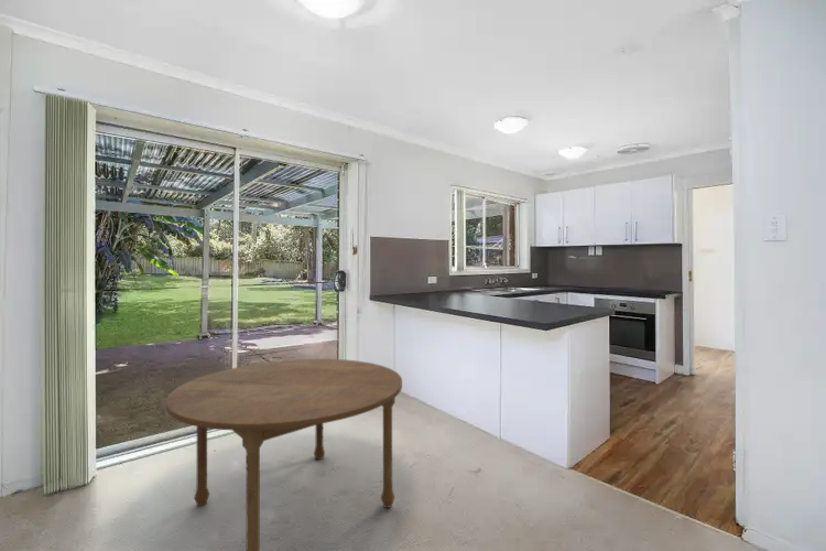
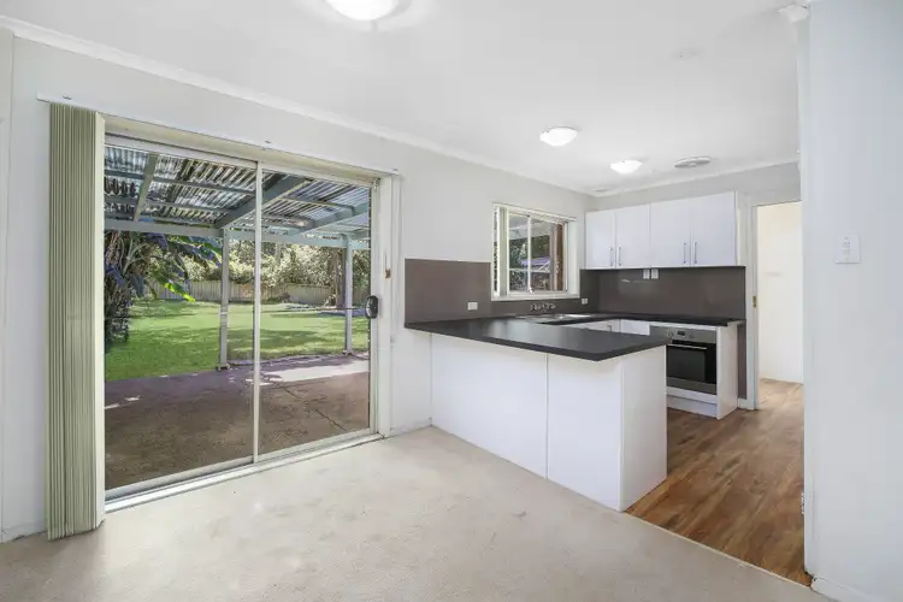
- dining table [165,358,403,551]
